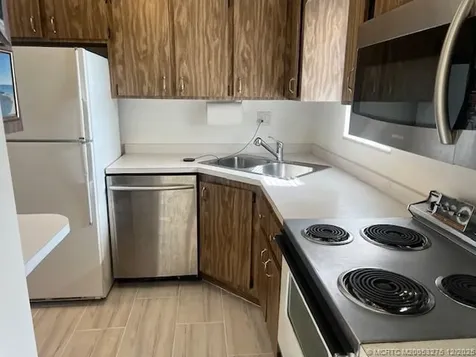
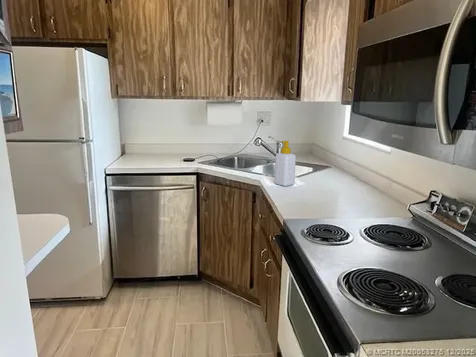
+ soap bottle [274,140,297,187]
